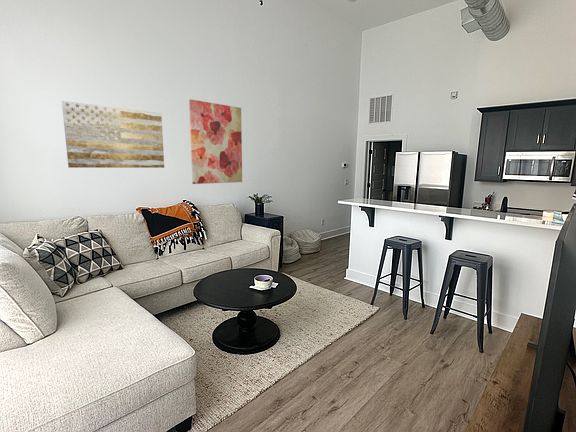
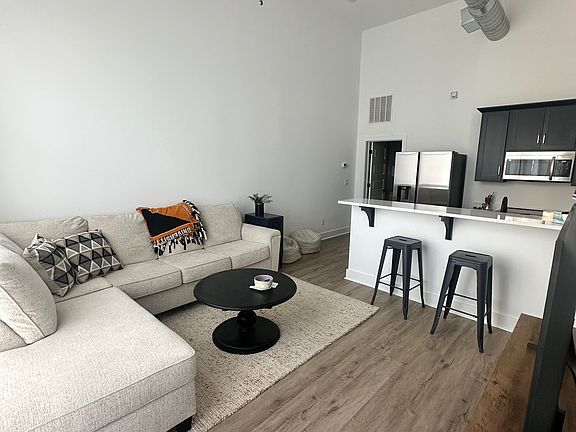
- wall art [188,98,243,185]
- wall art [61,100,165,169]
